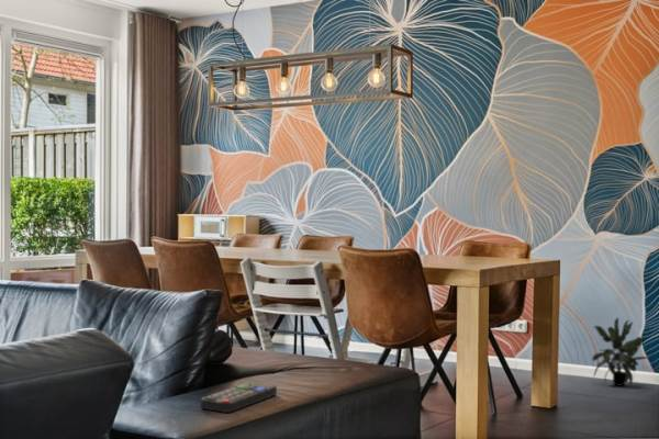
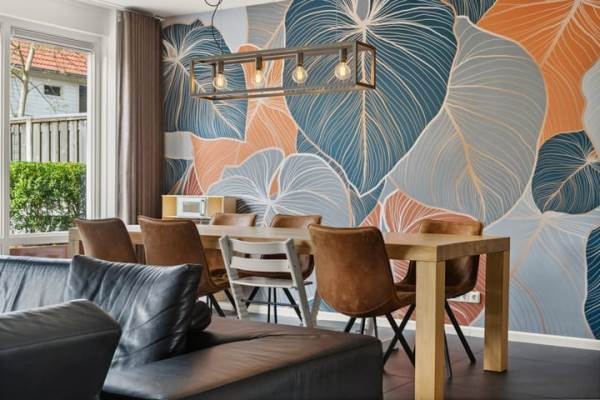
- remote control [200,381,278,414]
- potted plant [591,317,650,387]
